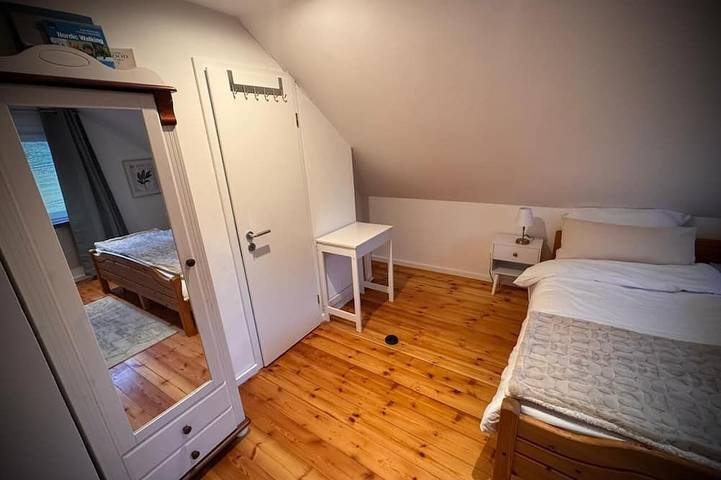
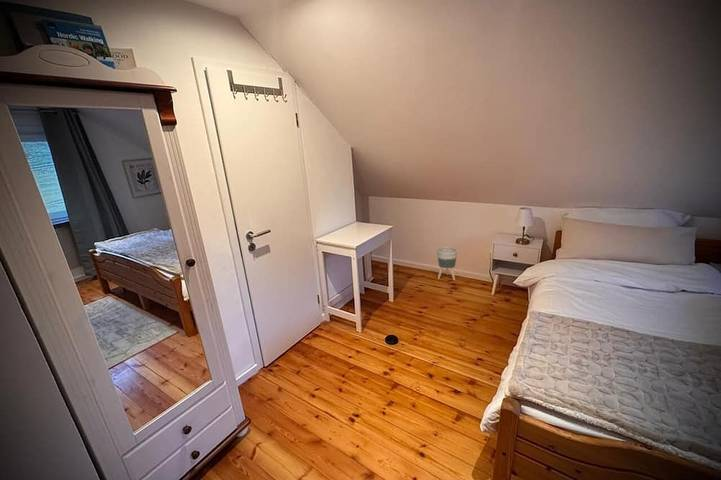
+ planter [436,246,458,281]
